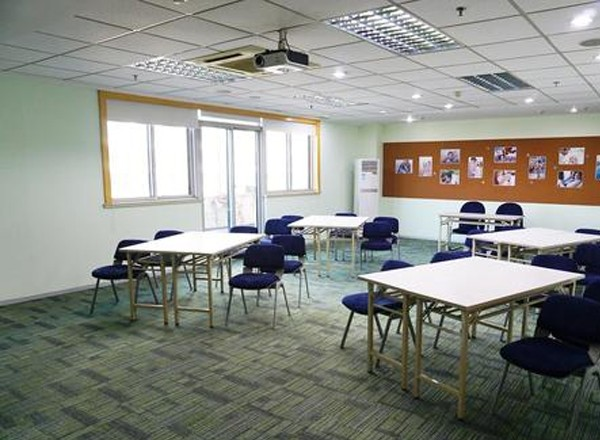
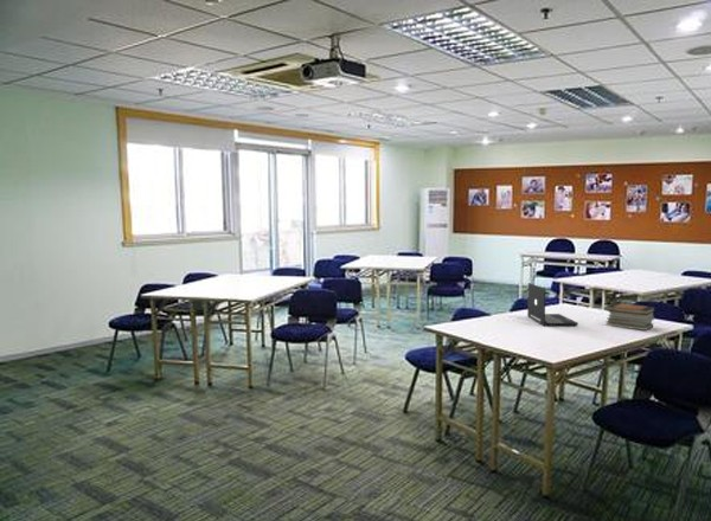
+ book stack [604,302,656,332]
+ laptop [526,282,579,327]
